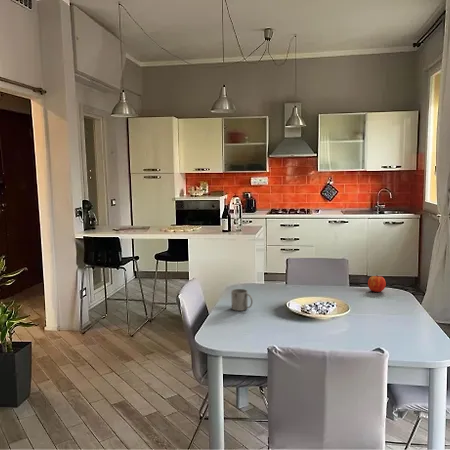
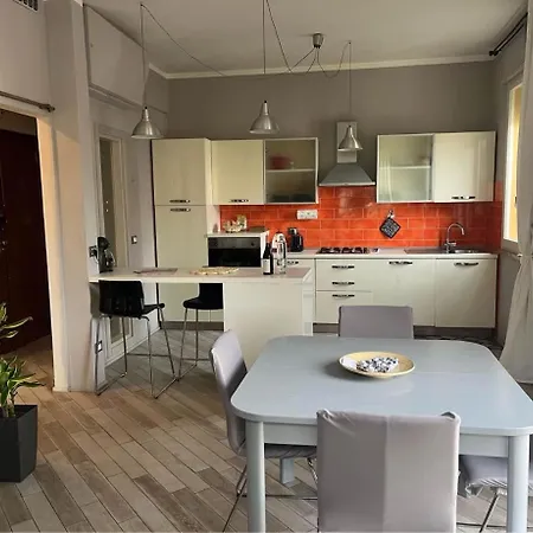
- apple [367,274,387,293]
- mug [230,288,254,312]
